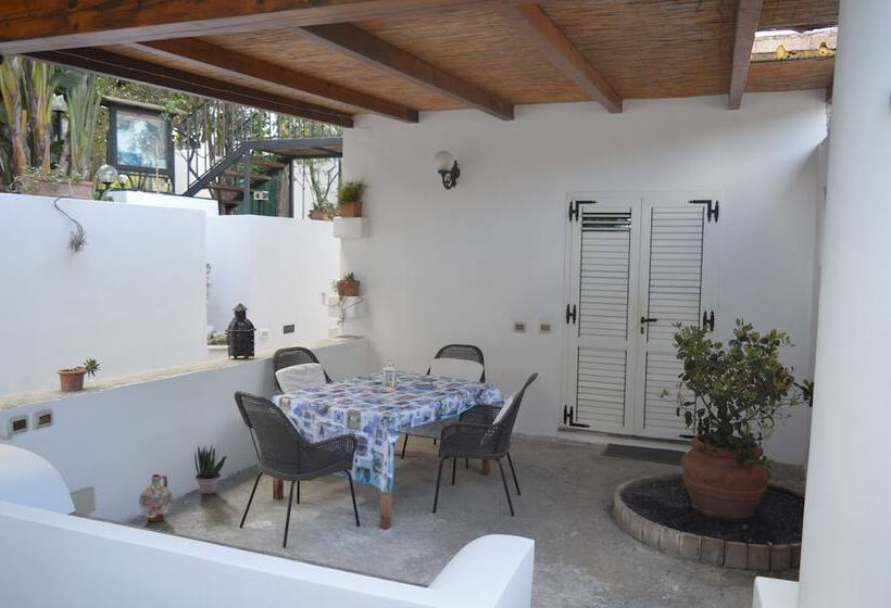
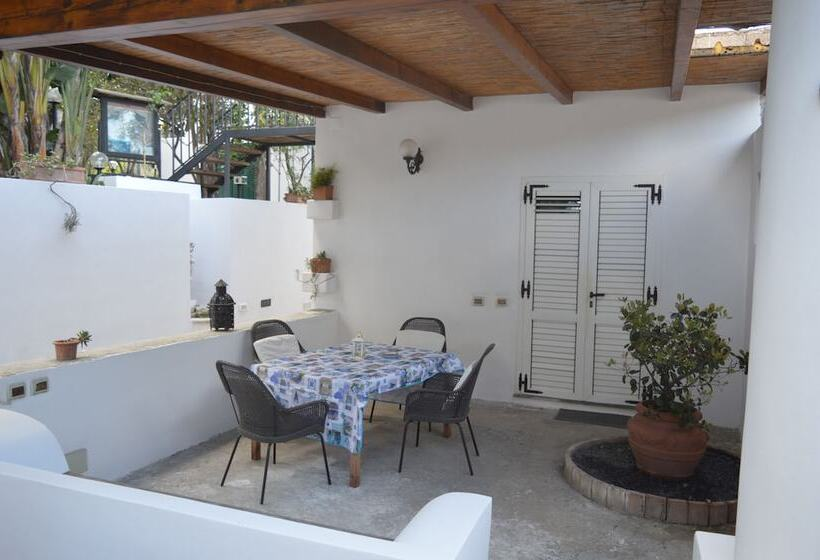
- ceramic jug [138,473,174,522]
- potted plant [193,444,228,495]
